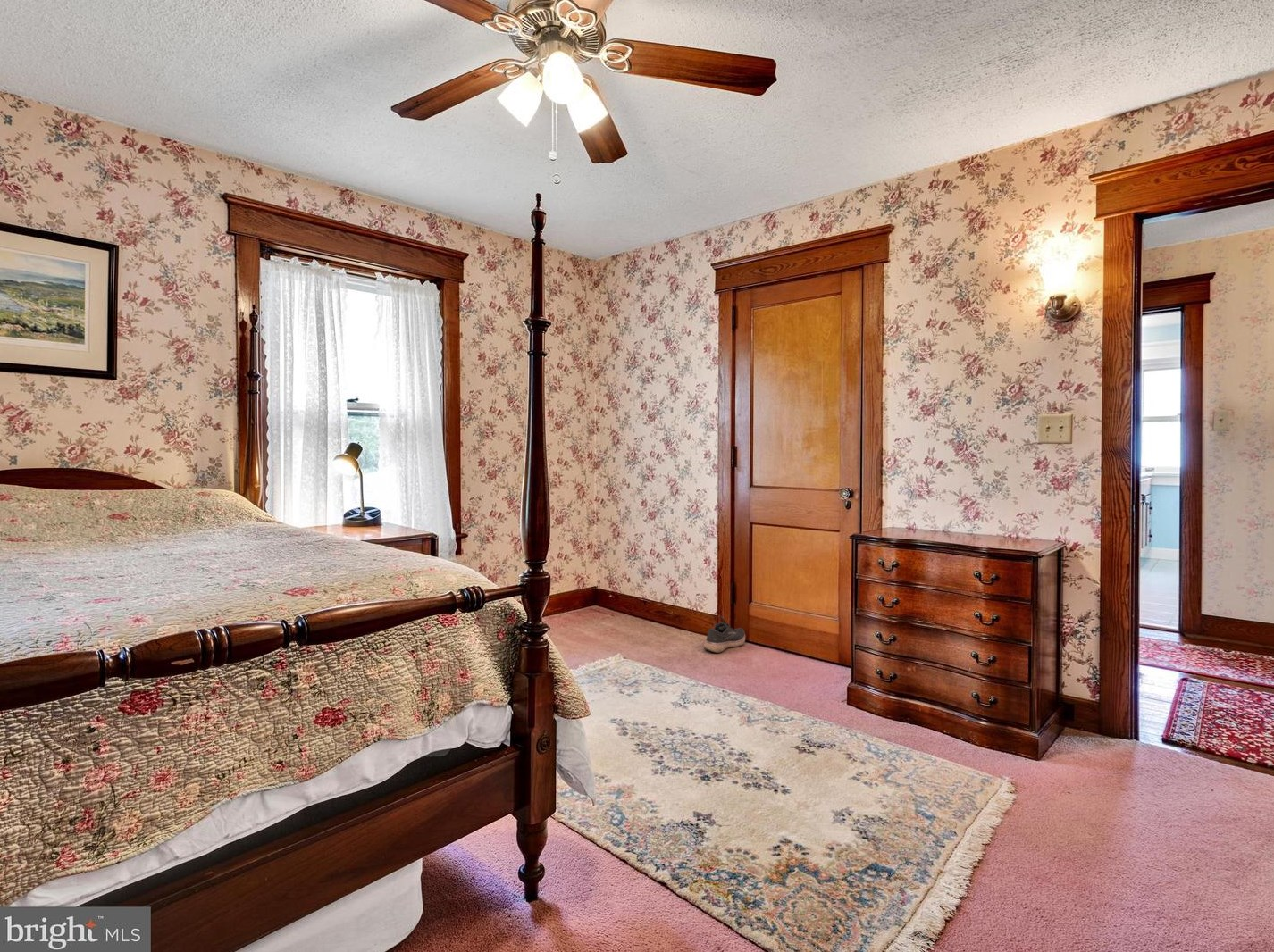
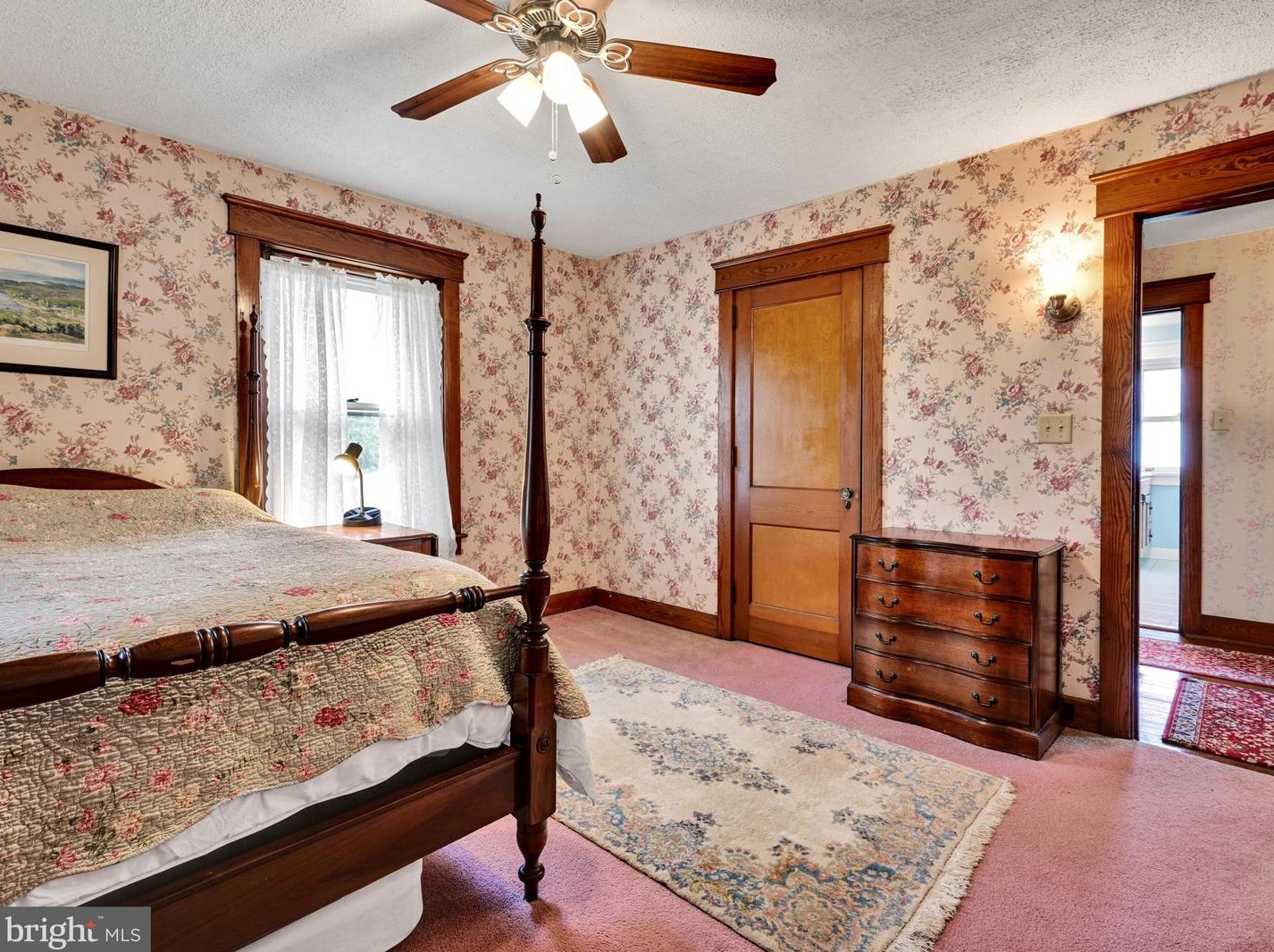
- shoe [702,615,746,654]
